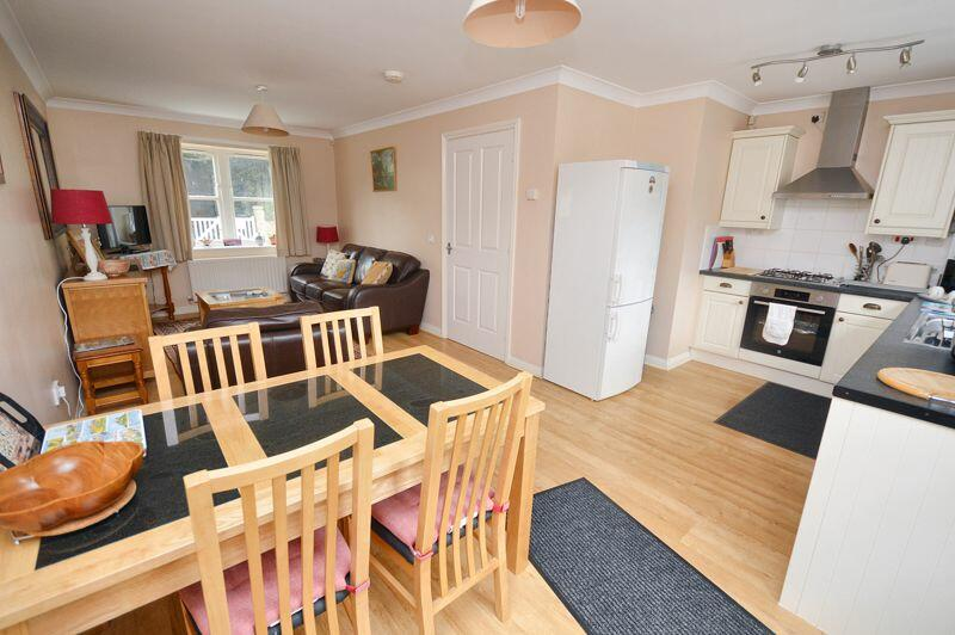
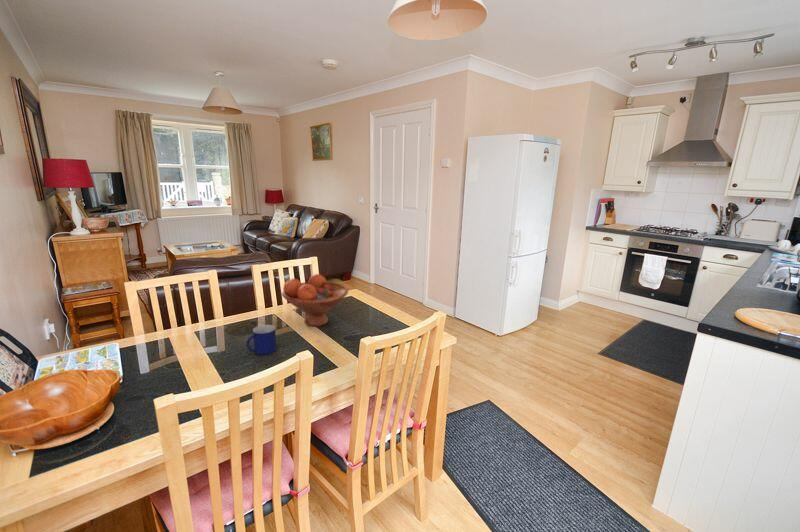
+ fruit bowl [281,273,349,327]
+ mug [245,324,277,355]
